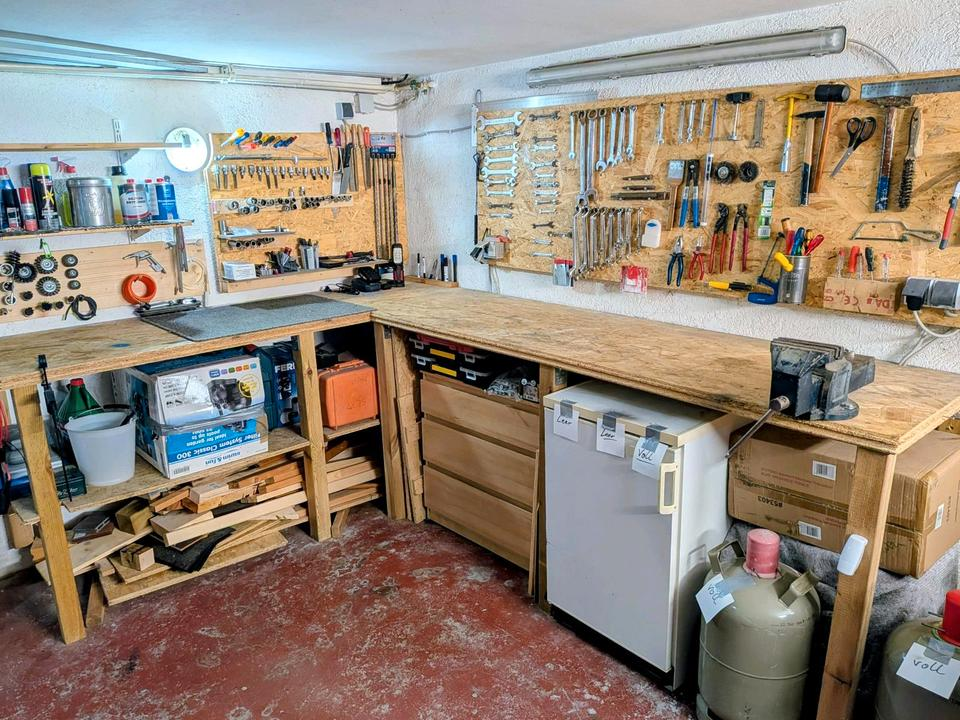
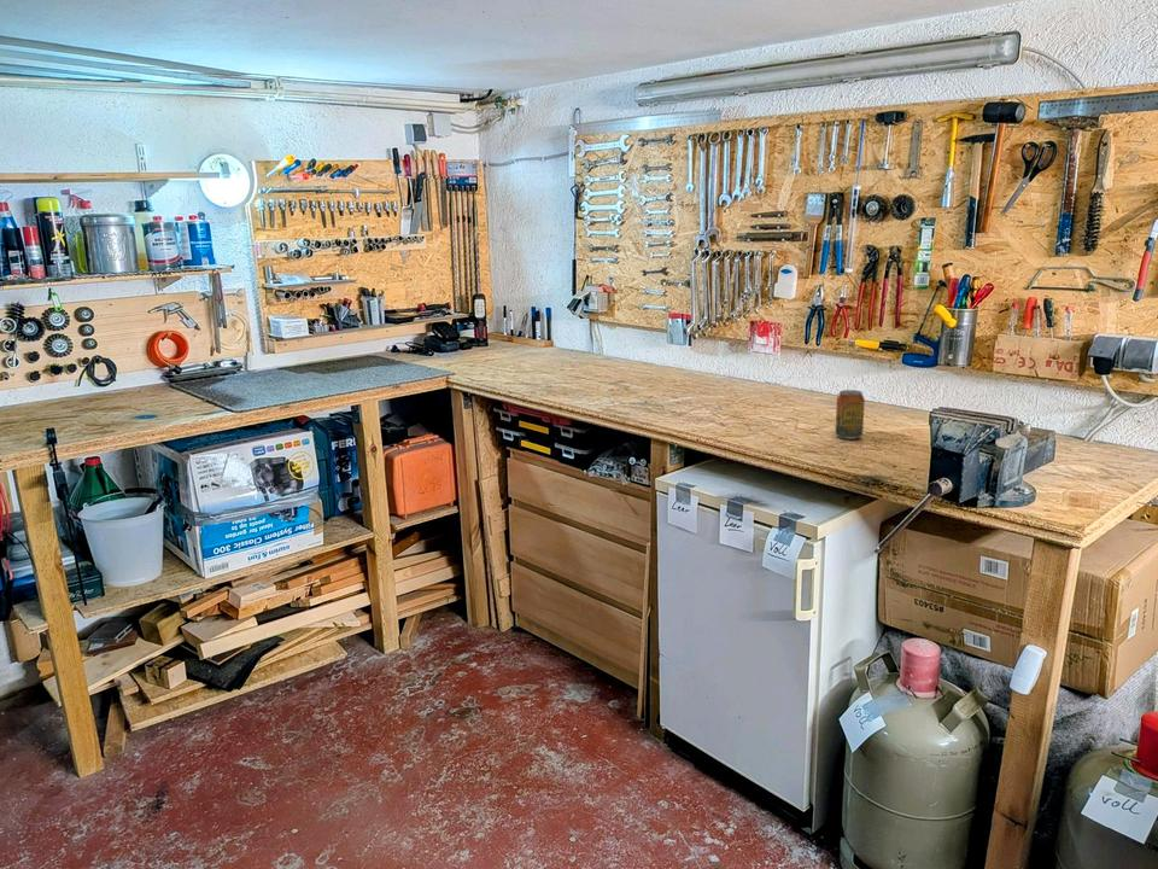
+ beverage can [835,389,866,441]
